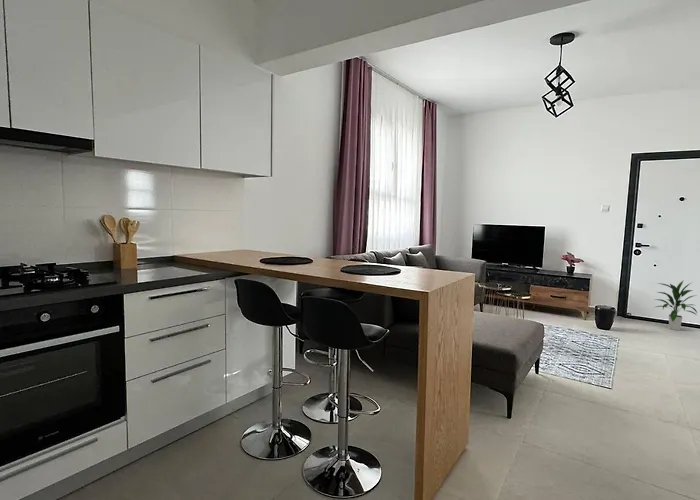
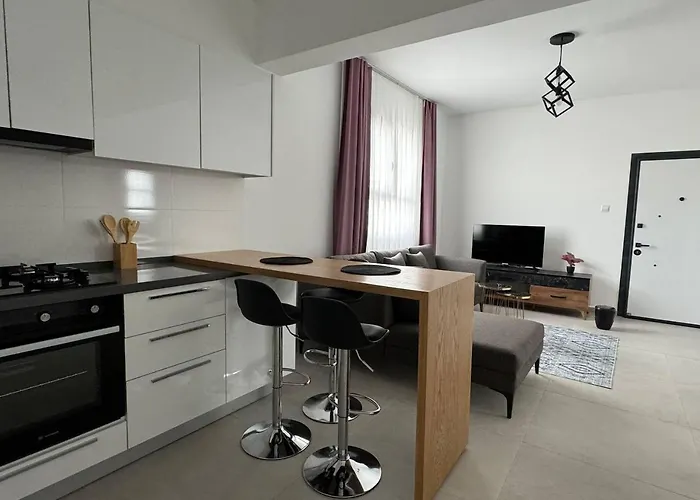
- indoor plant [654,279,699,331]
